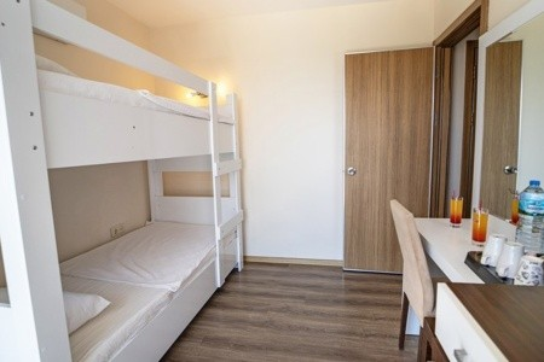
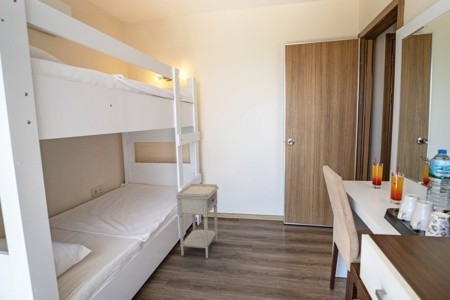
+ nightstand [175,183,220,259]
